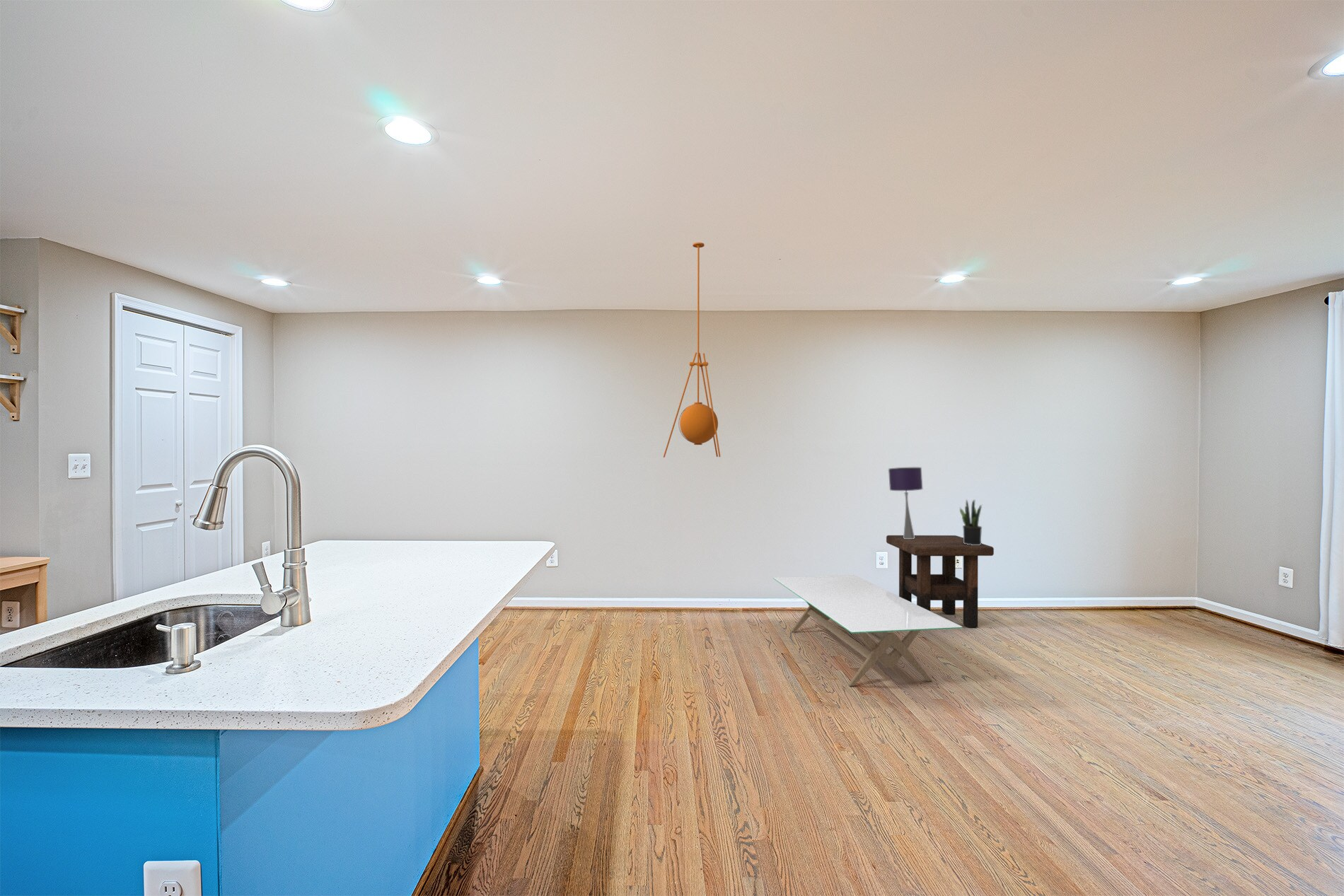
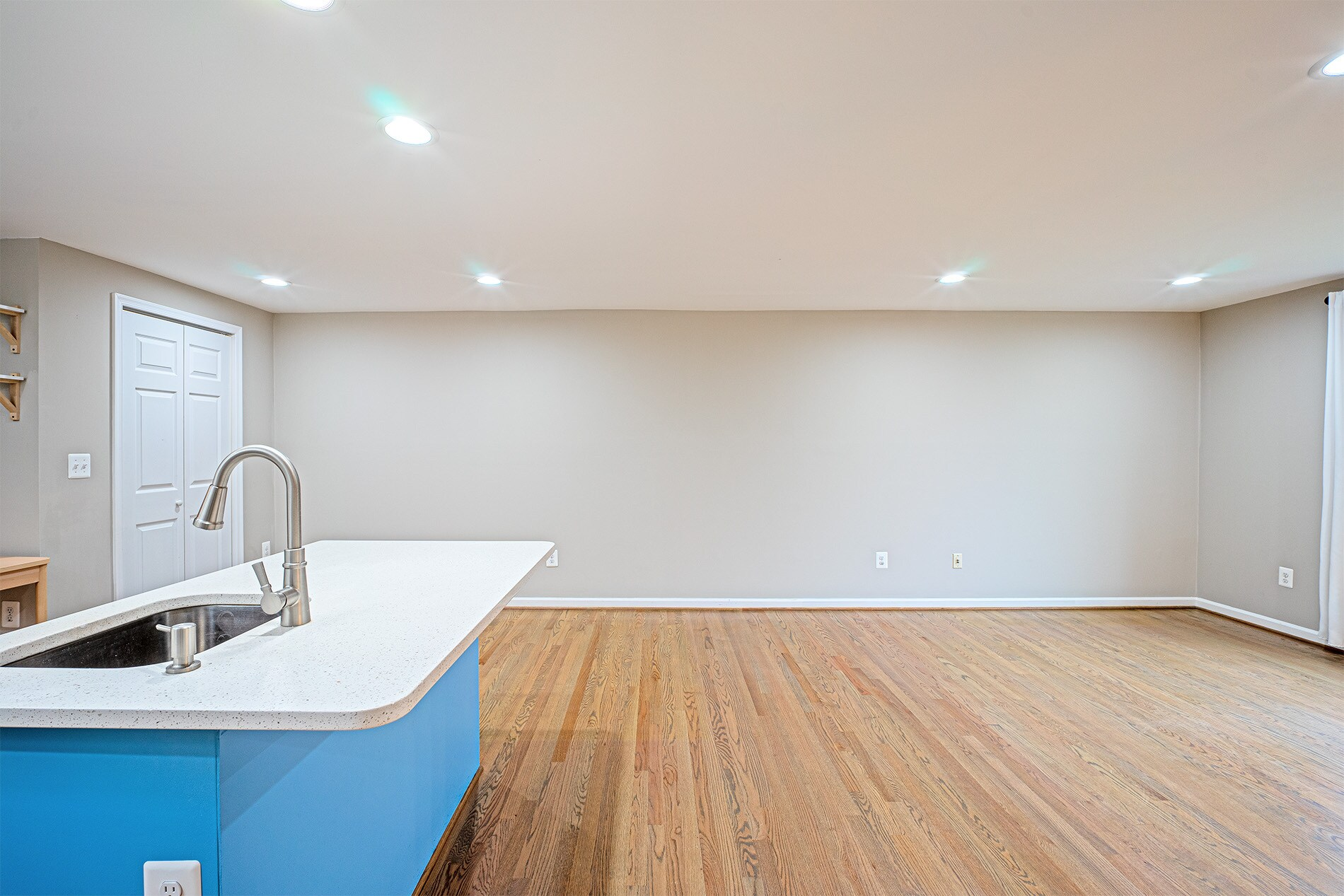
- potted plant [959,499,983,545]
- coffee table [772,574,963,687]
- pendant light [663,242,721,458]
- table lamp [888,467,923,539]
- side table [886,535,995,628]
